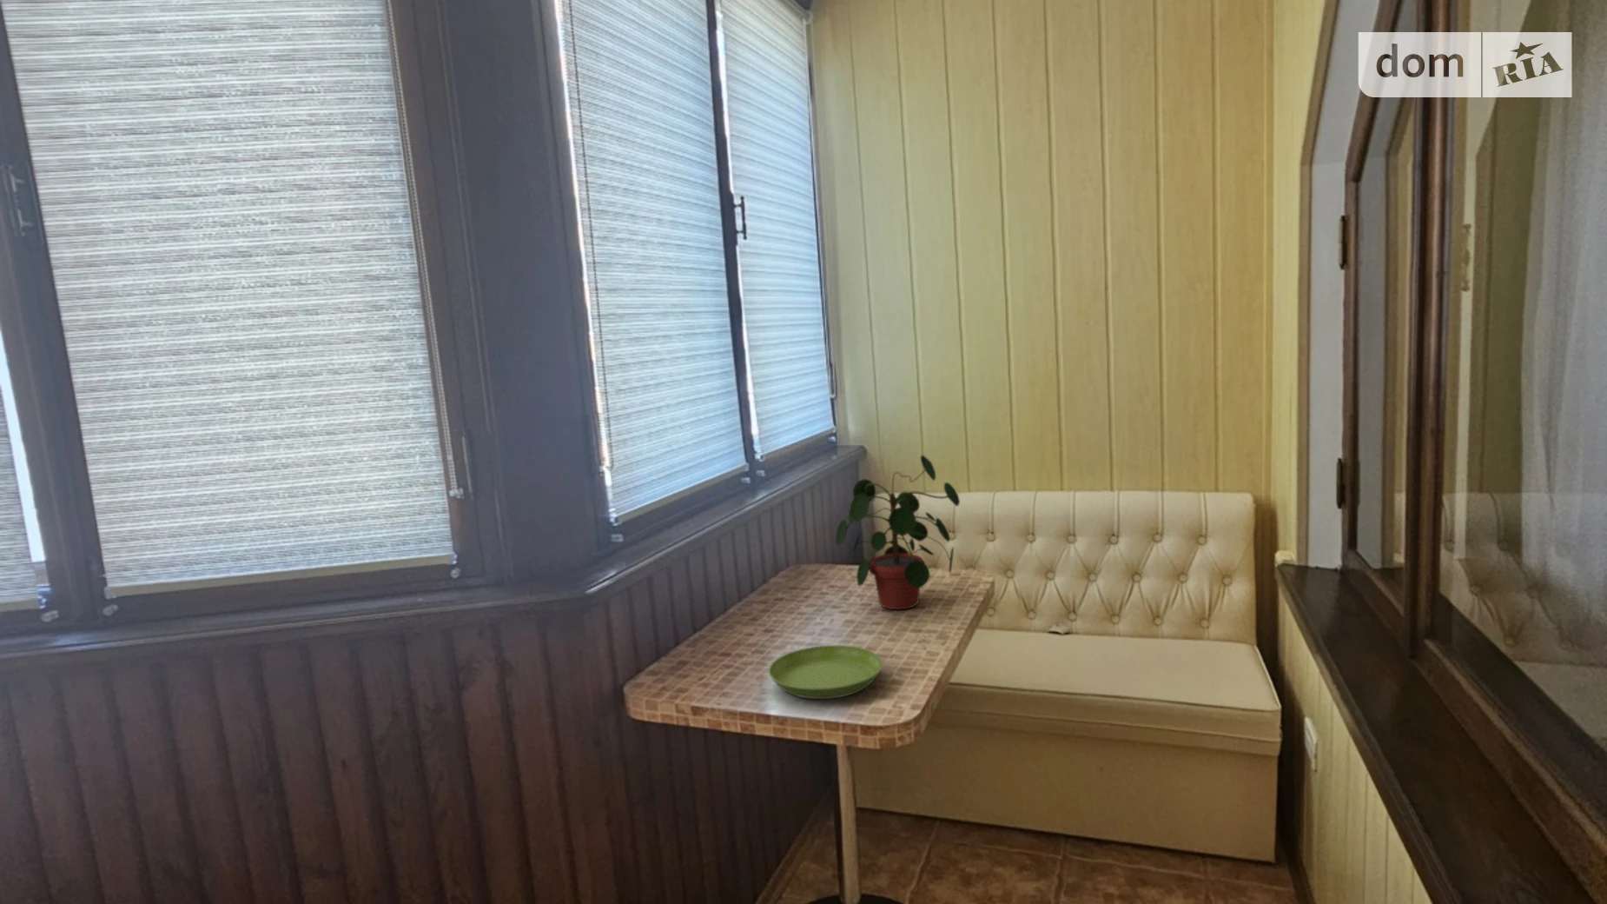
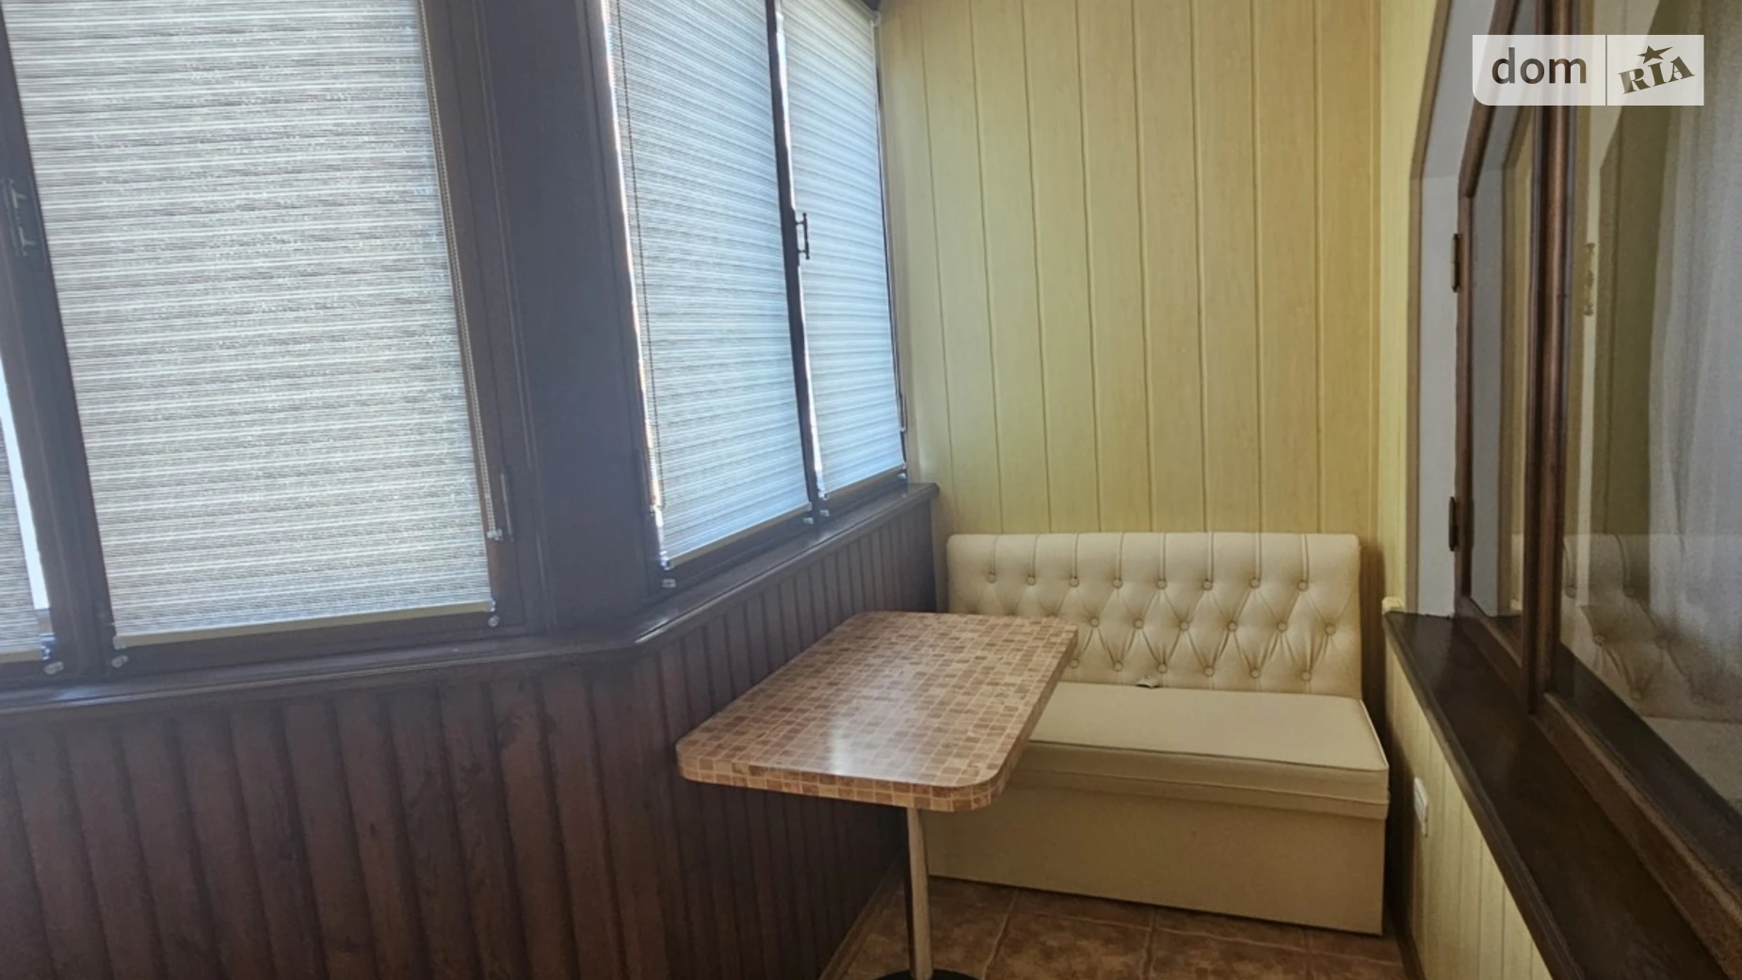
- potted plant [834,455,960,610]
- saucer [768,645,883,700]
